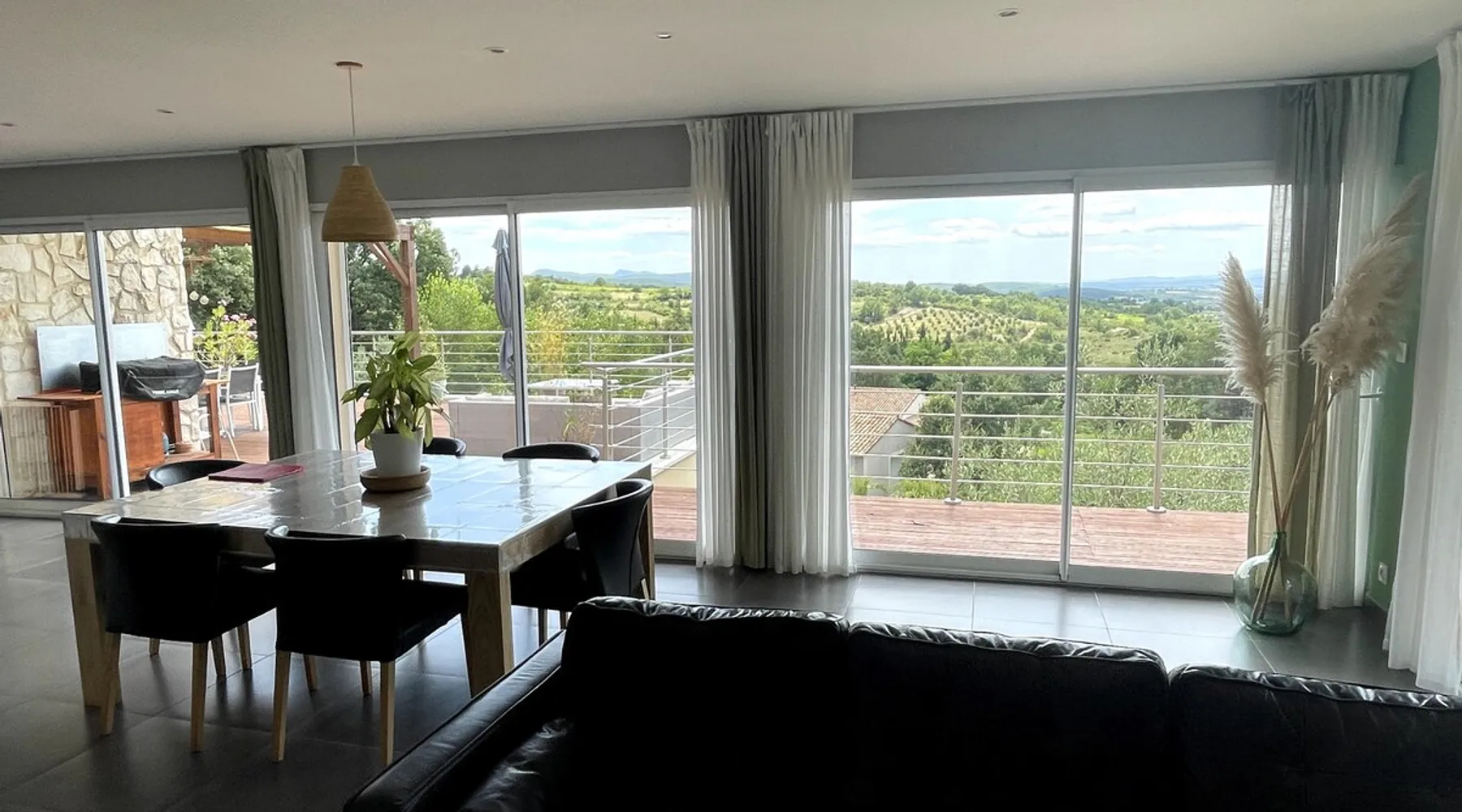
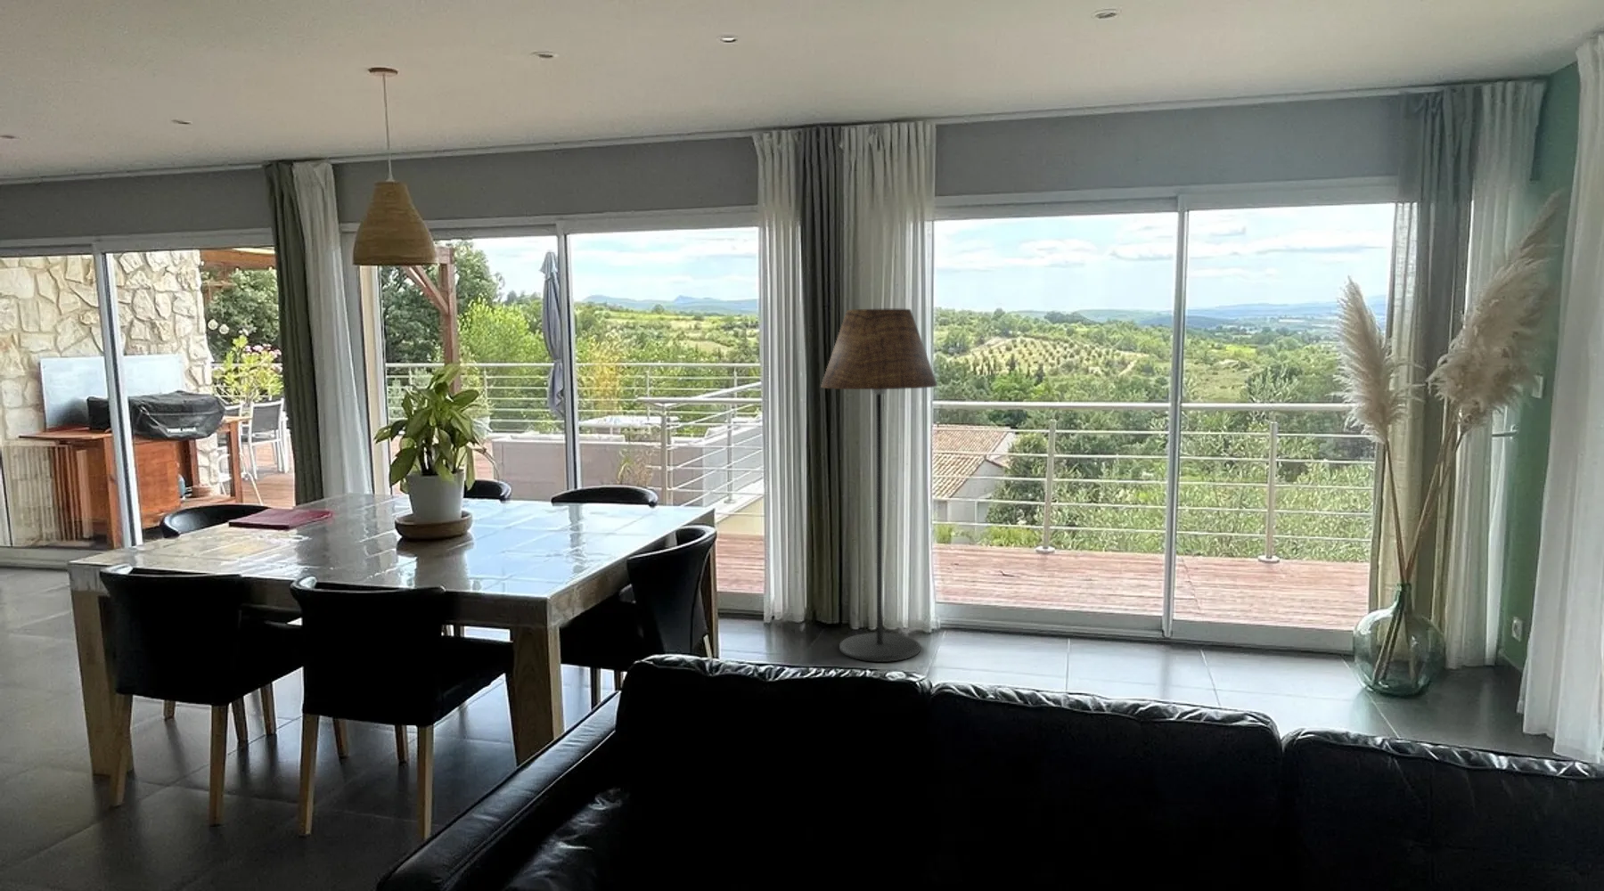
+ floor lamp [820,308,938,663]
